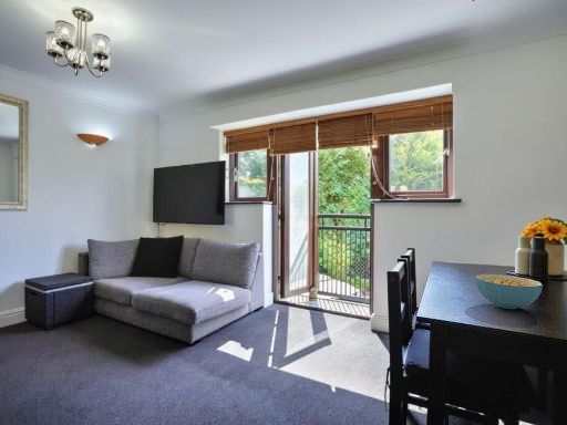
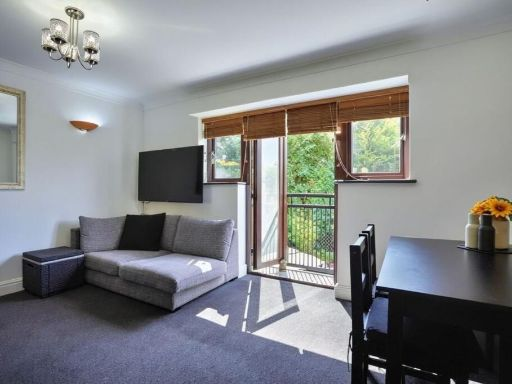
- cereal bowl [475,273,544,310]
